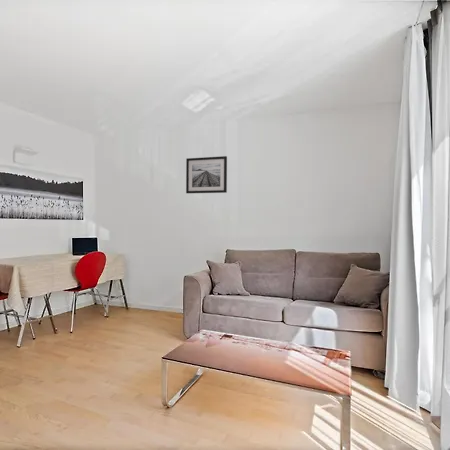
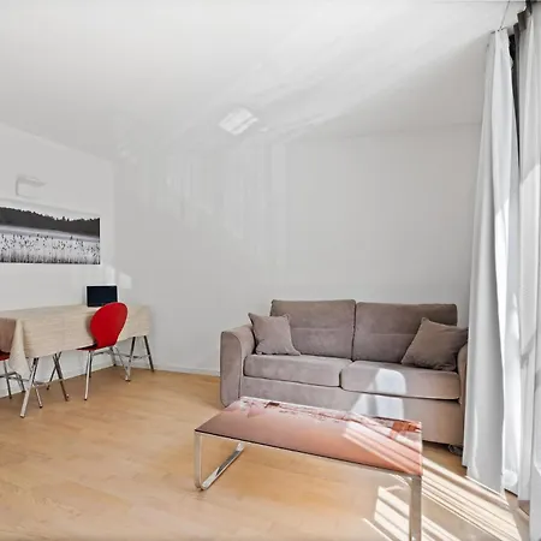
- wall art [185,155,228,194]
